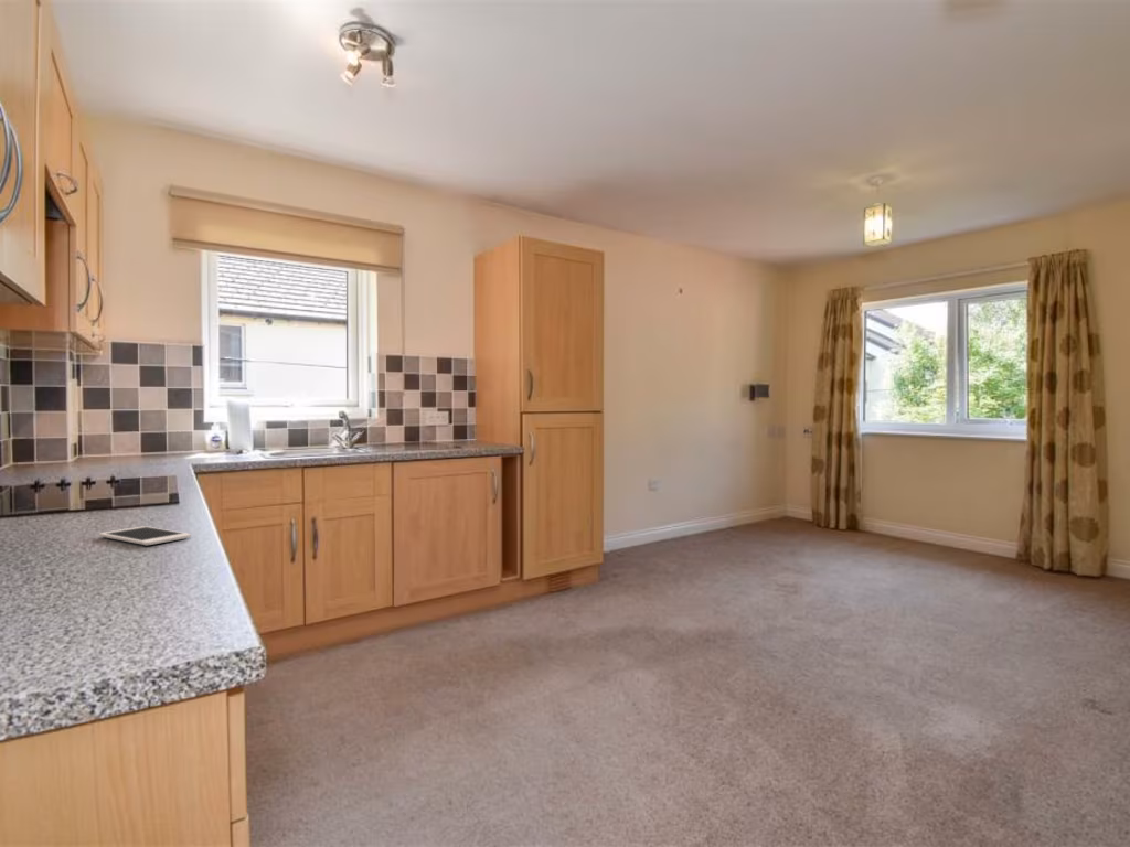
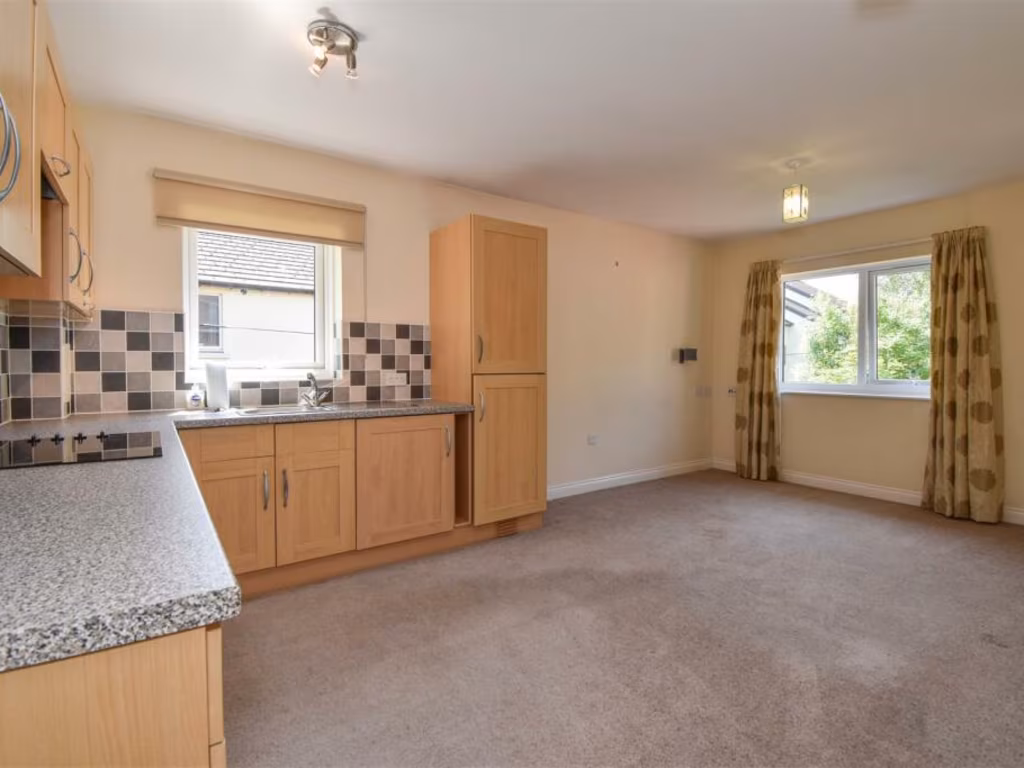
- cell phone [98,525,192,546]
